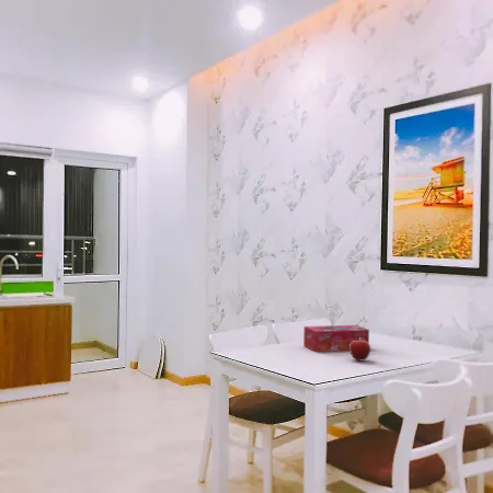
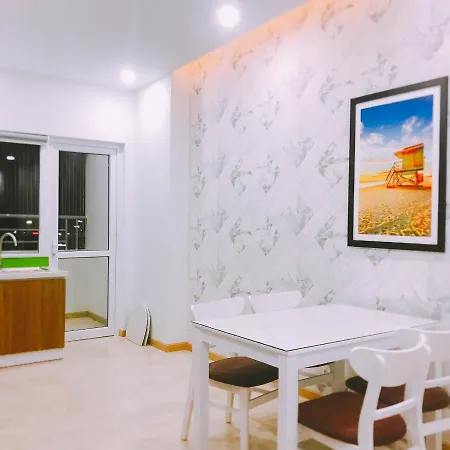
- fruit [348,337,371,362]
- tissue box [302,324,370,353]
